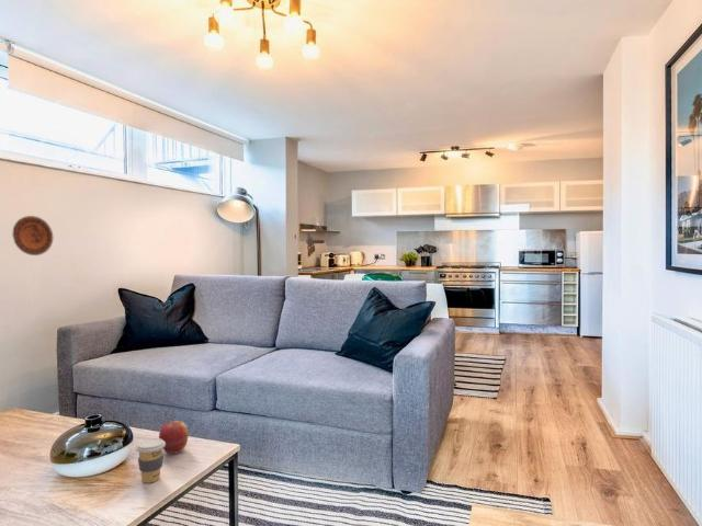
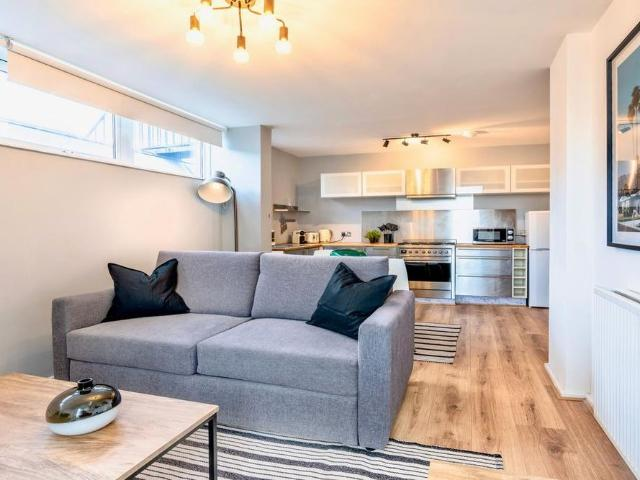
- decorative plate [11,215,54,256]
- coffee cup [135,437,166,484]
- apple [158,420,189,455]
